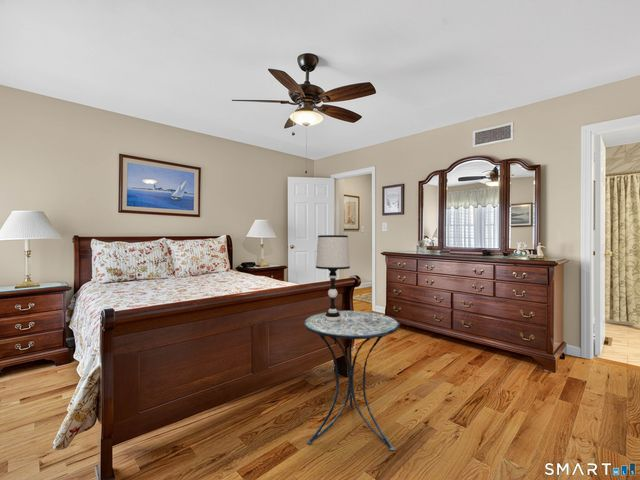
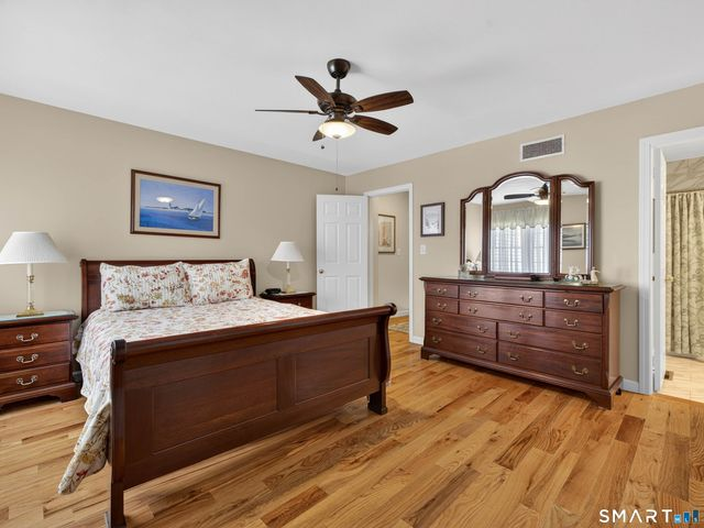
- side table [303,309,400,452]
- table lamp [315,234,351,321]
